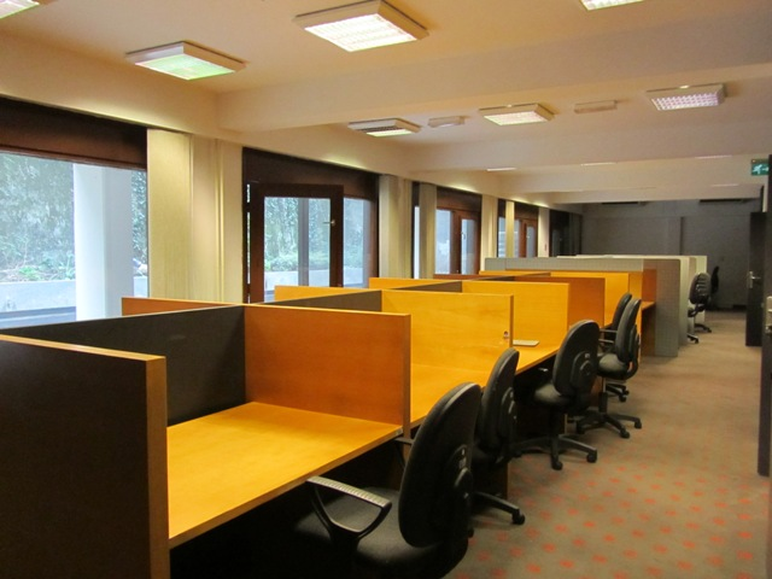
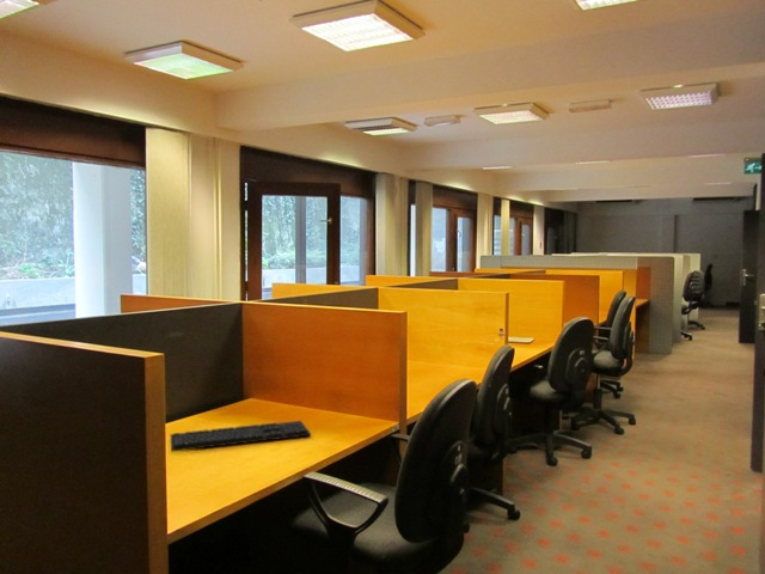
+ keyboard [170,420,312,453]
